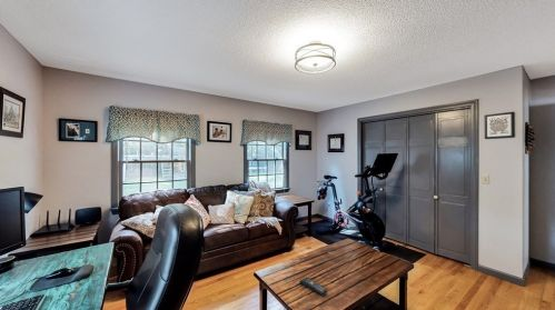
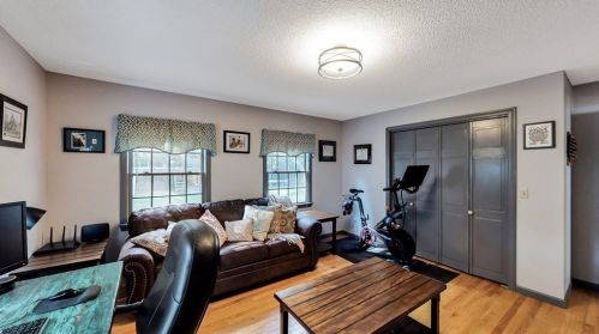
- remote control [298,277,329,297]
